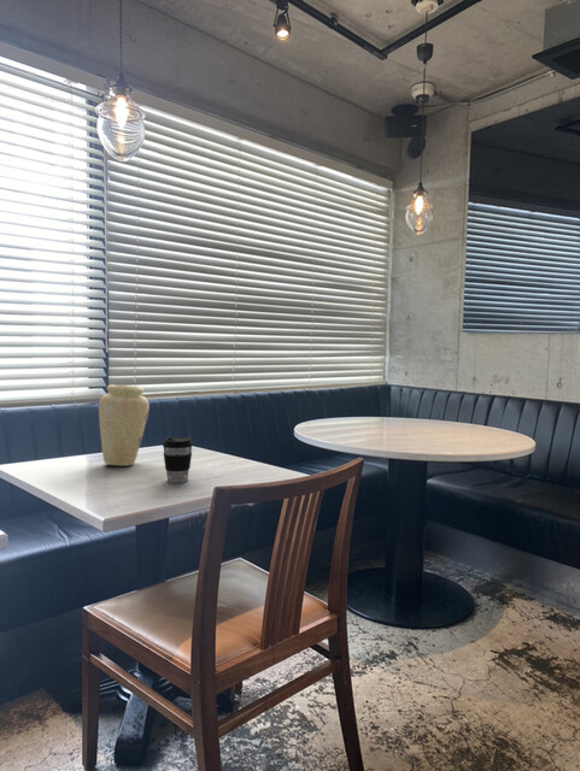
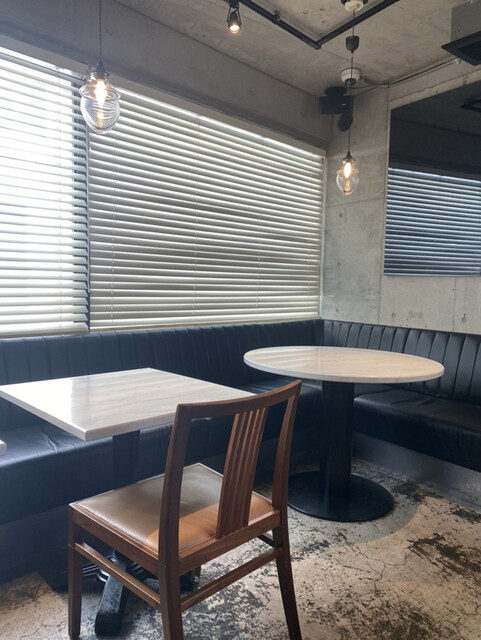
- vase [98,384,151,467]
- coffee cup [162,436,194,484]
